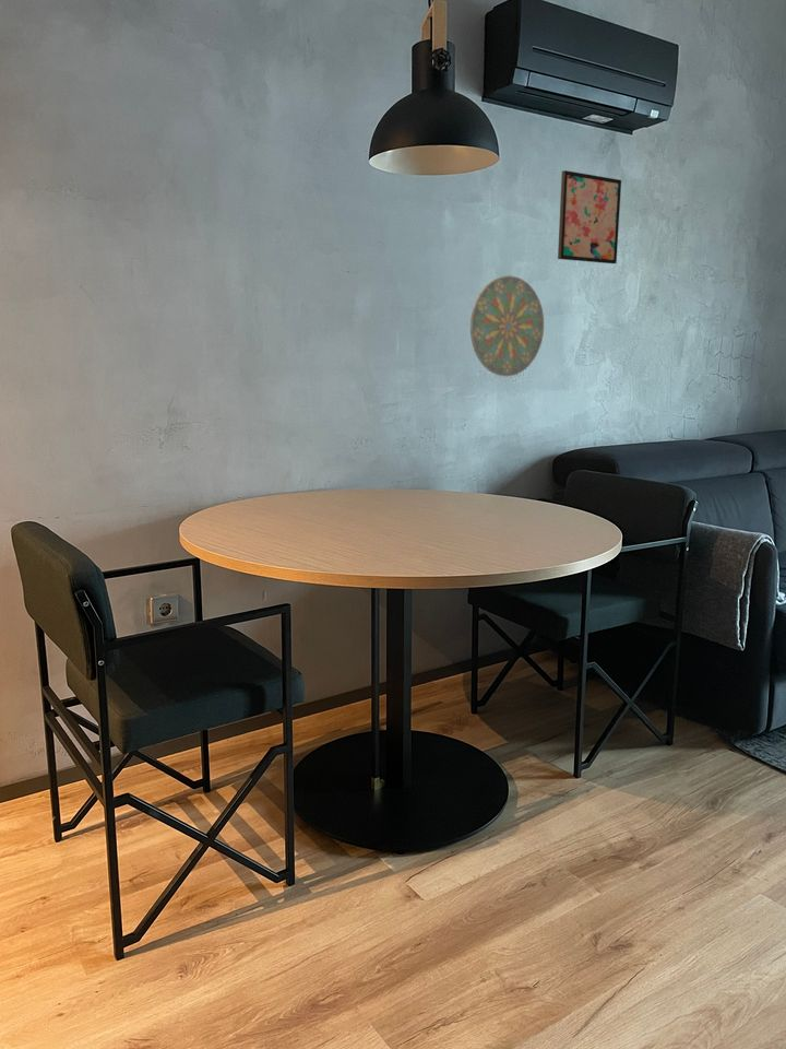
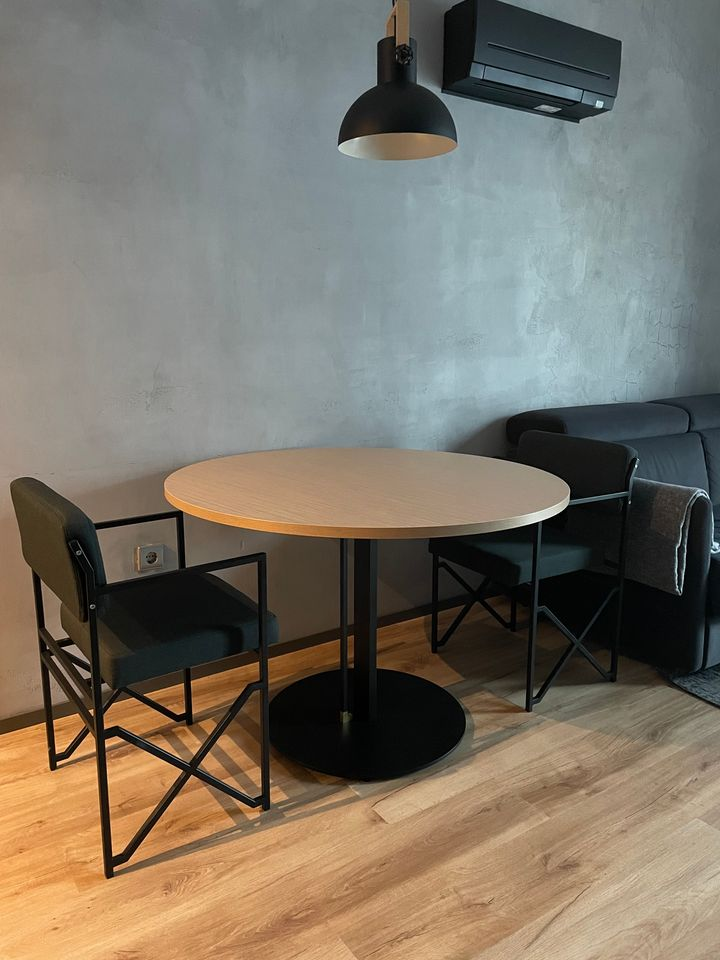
- decorative plate [469,274,545,377]
- wall art [557,169,622,264]
